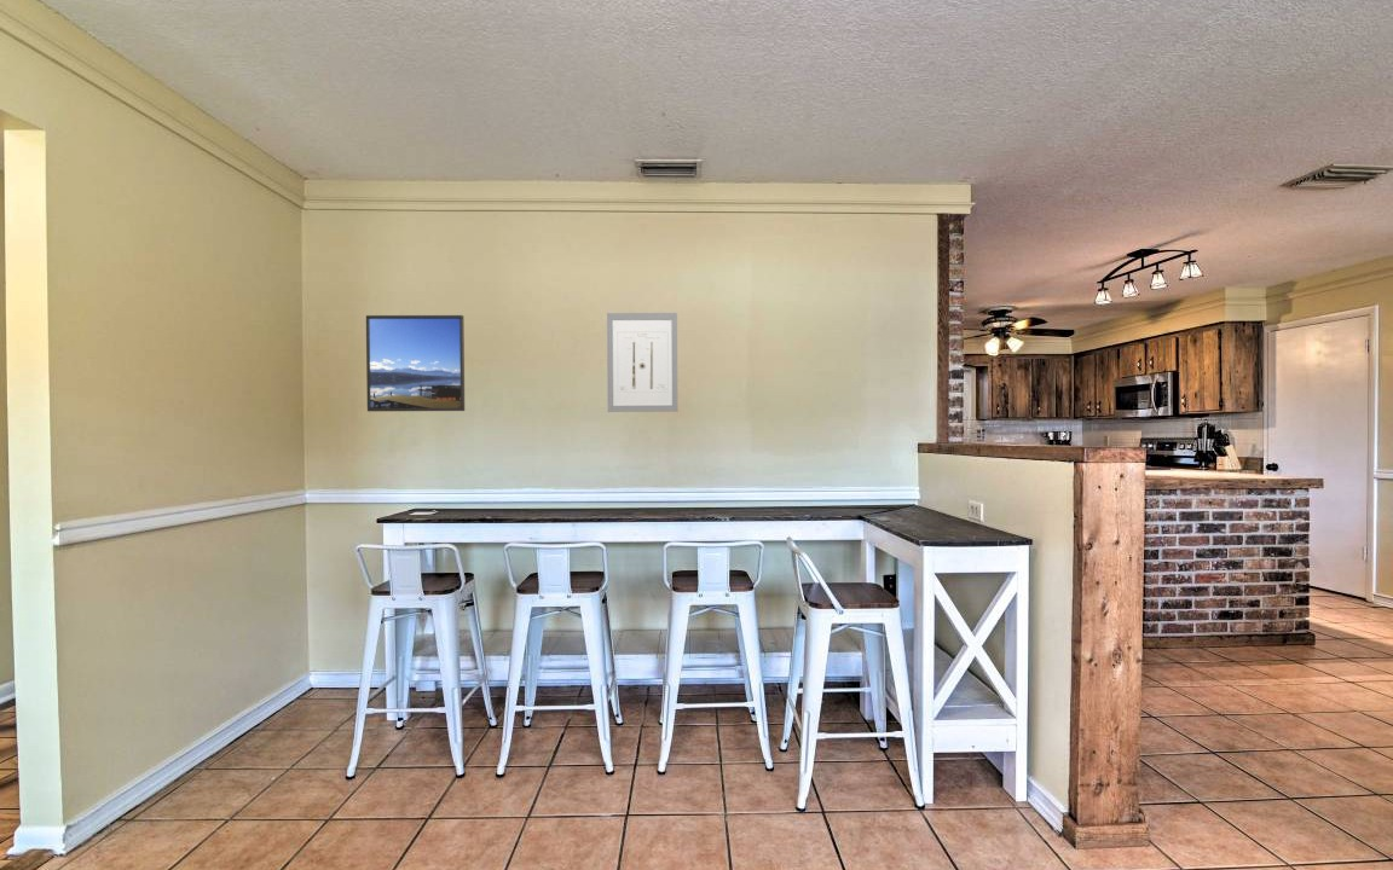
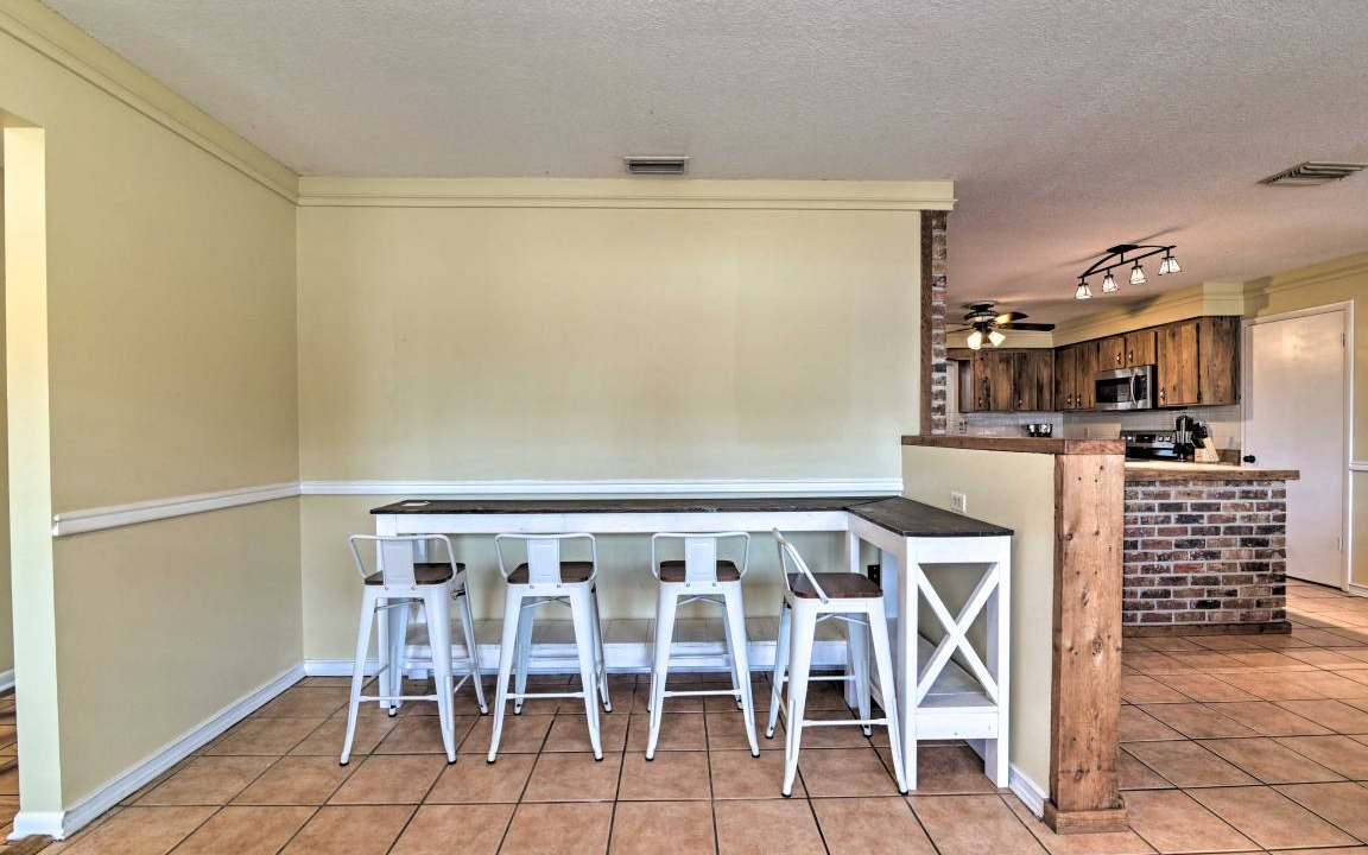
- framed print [365,314,466,412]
- wall art [606,312,678,413]
